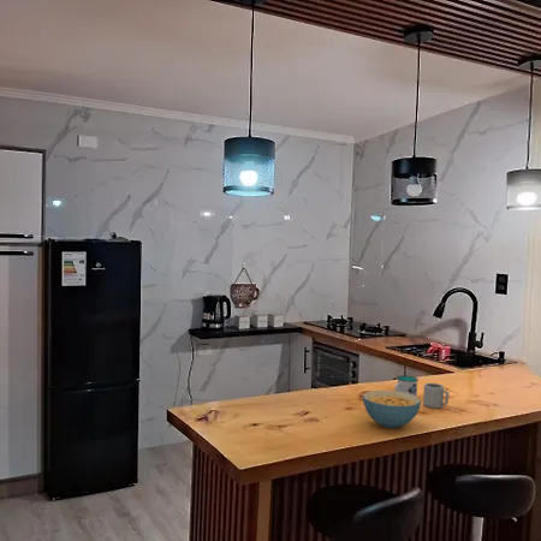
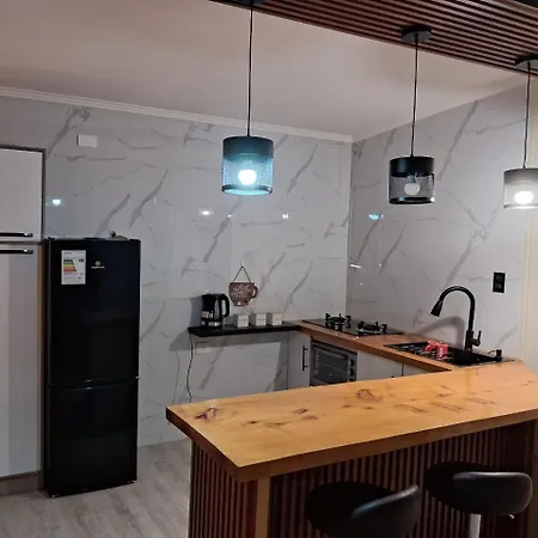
- mug [393,375,420,397]
- cereal bowl [362,390,422,429]
- cup [422,382,450,410]
